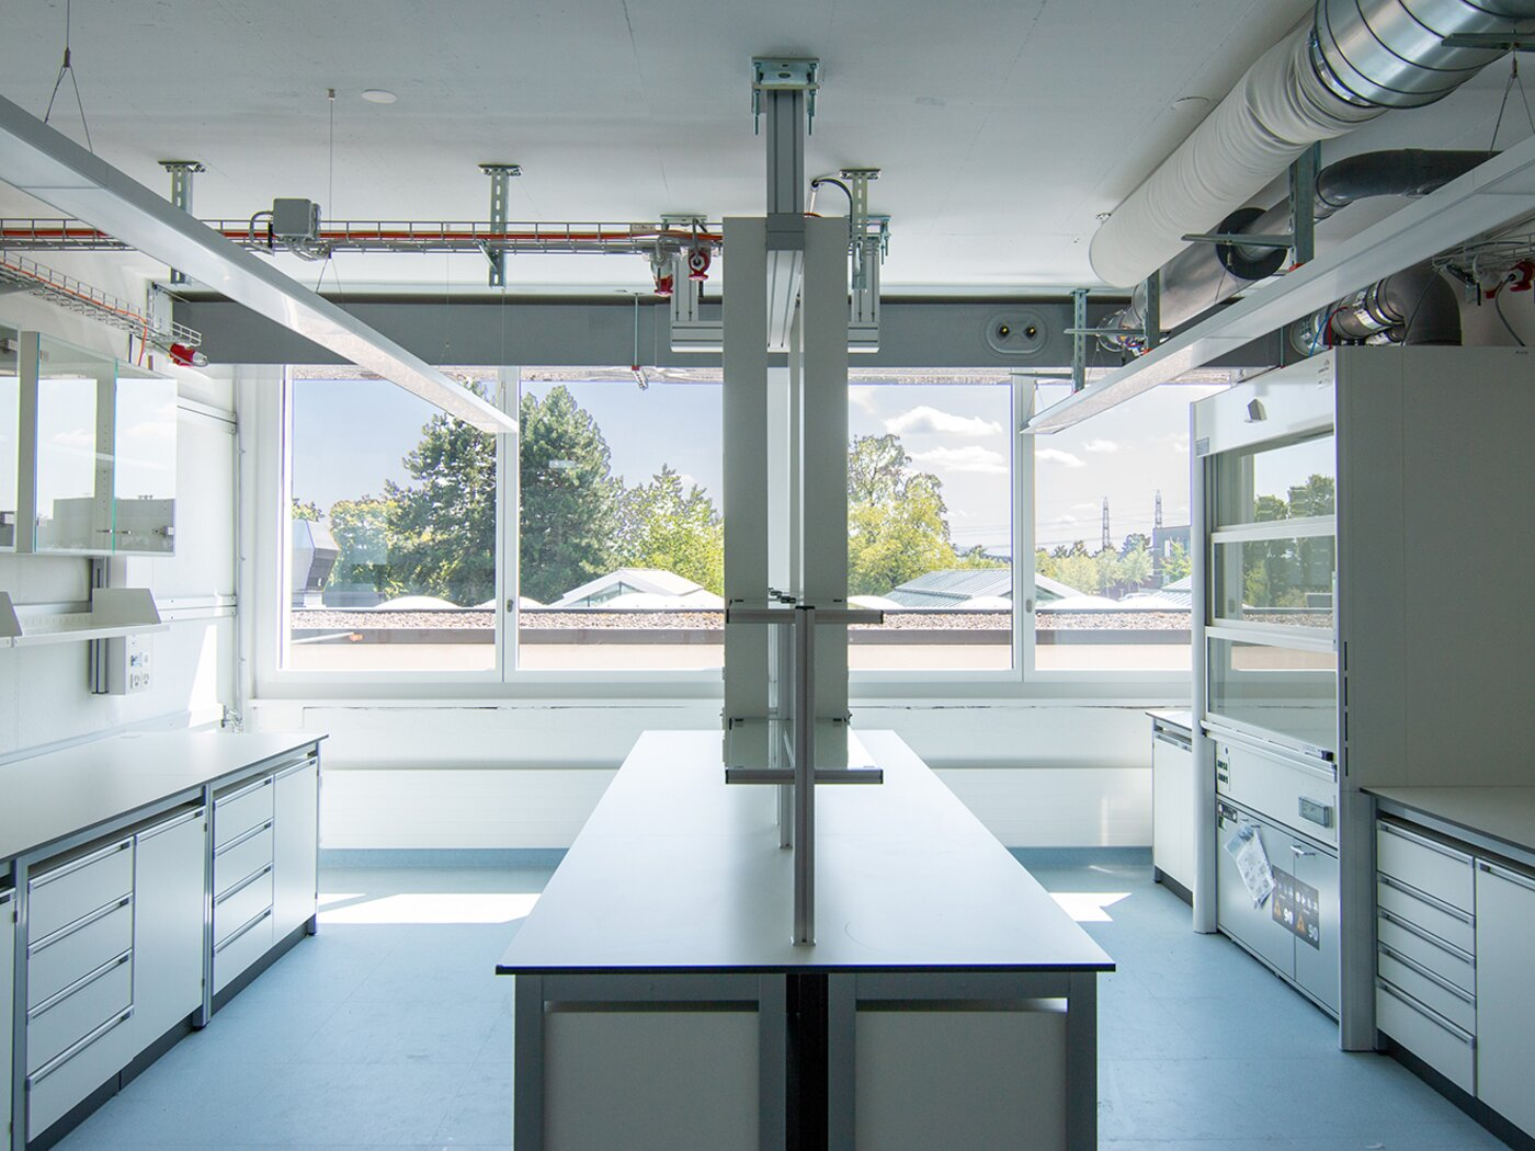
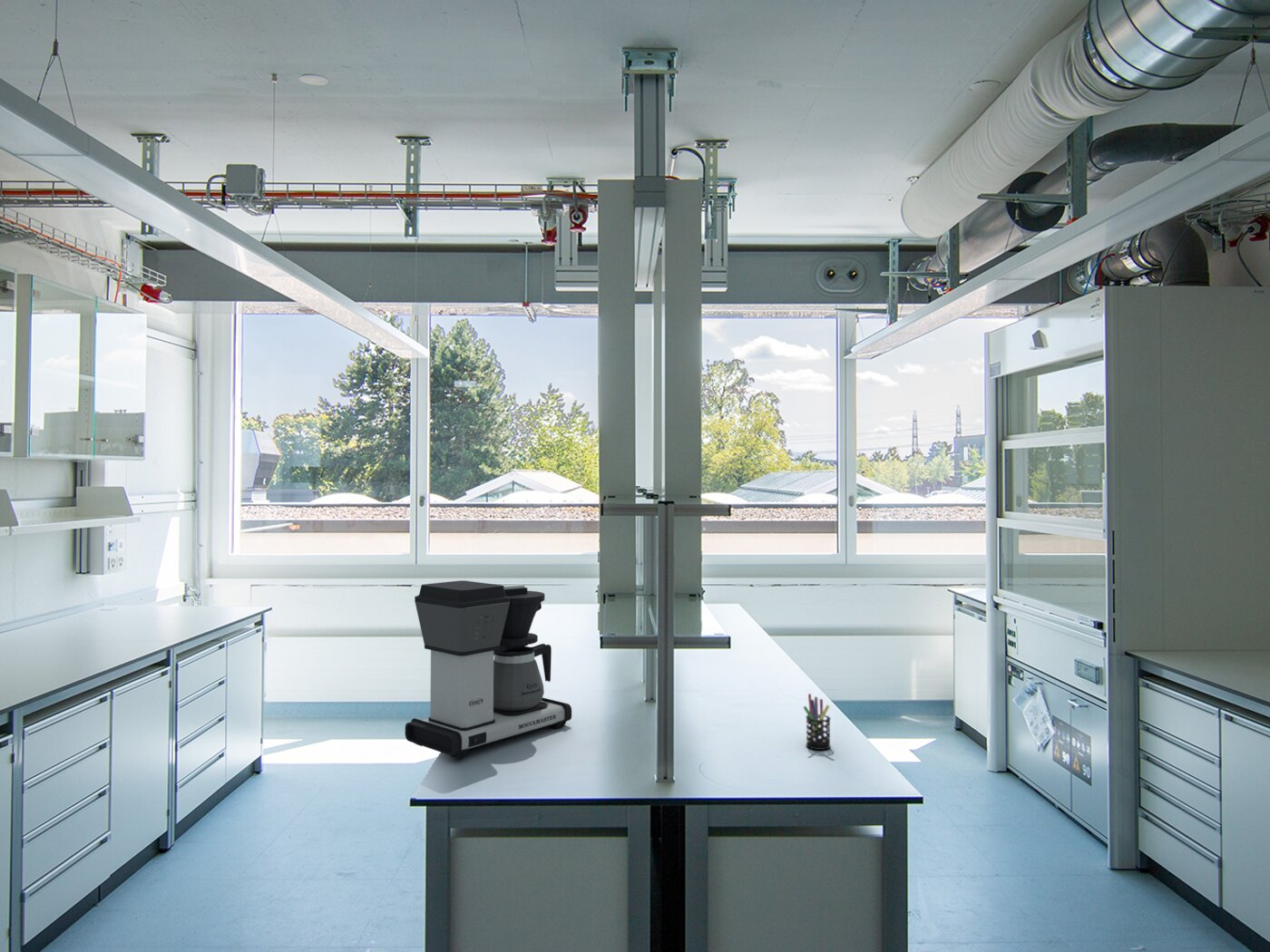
+ pen holder [803,693,832,751]
+ coffee maker [405,579,572,760]
